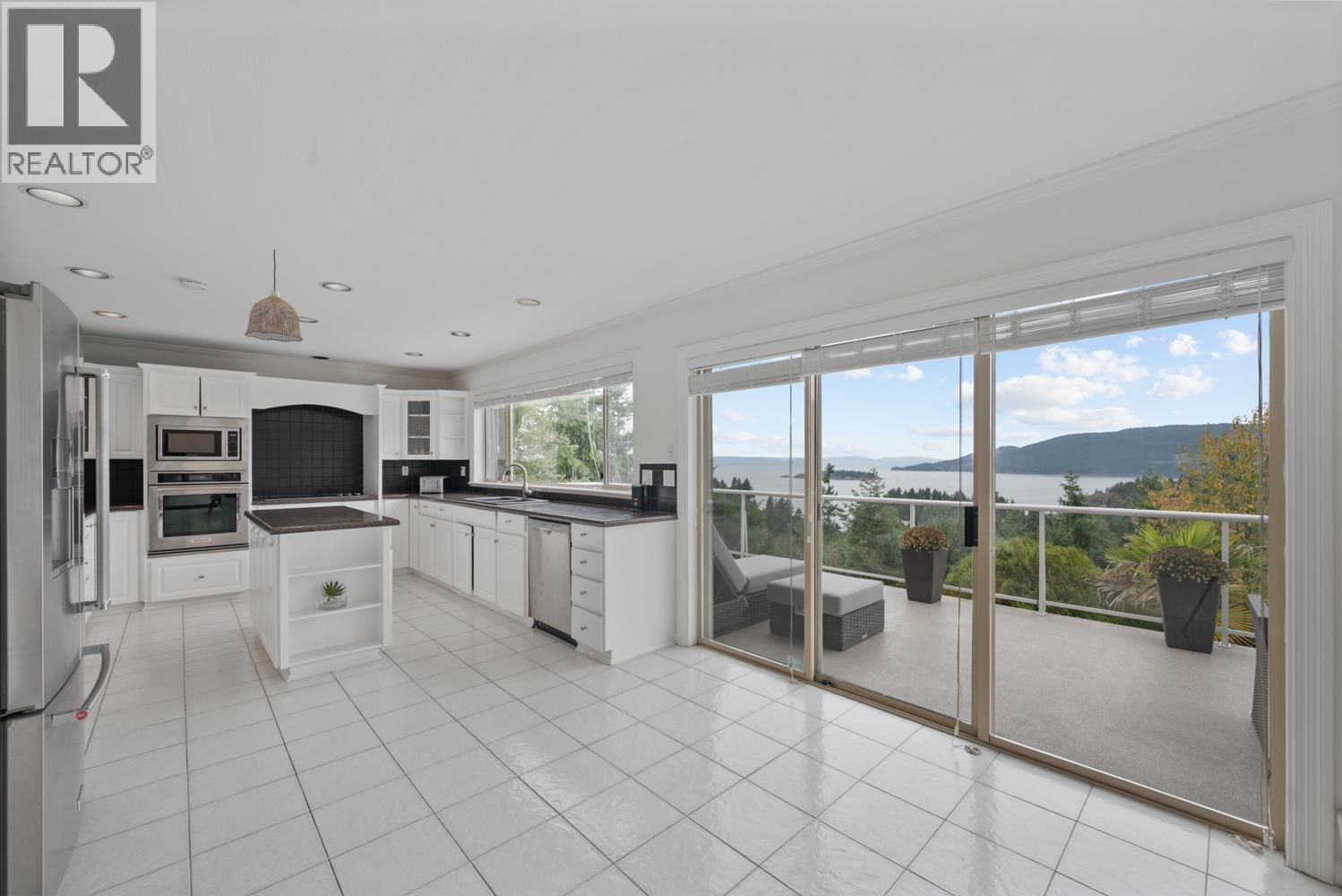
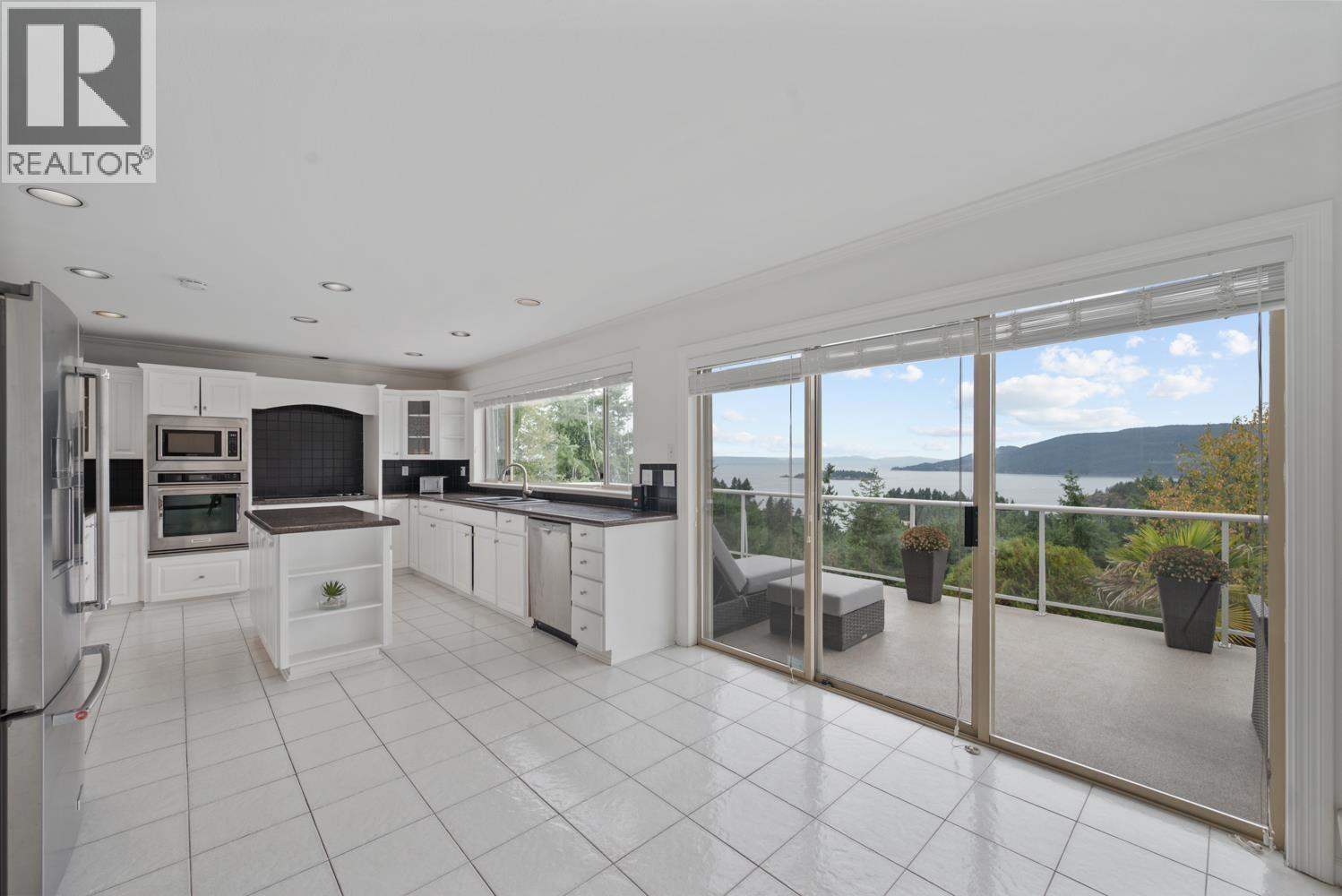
- pendant lamp [244,248,304,343]
